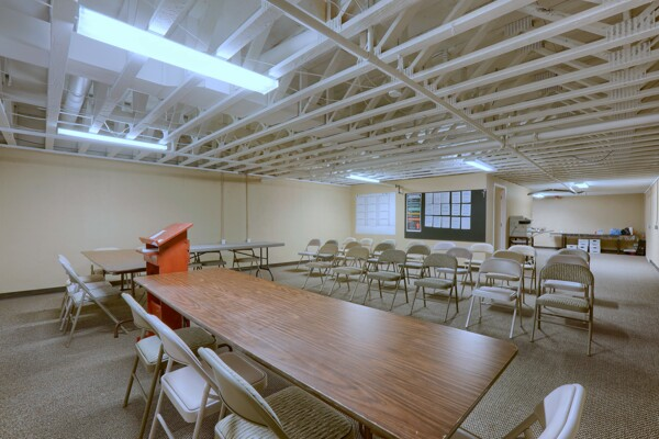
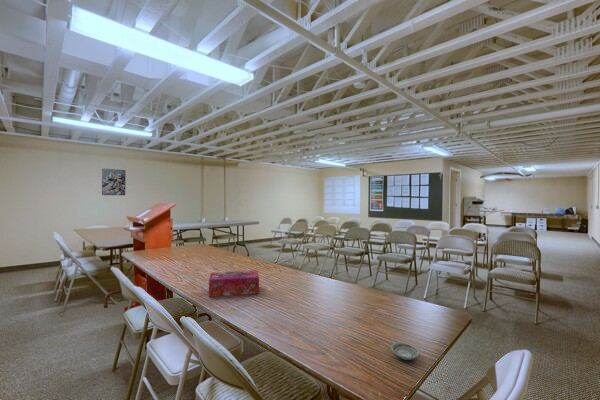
+ saucer [390,342,420,361]
+ tissue box [208,269,260,298]
+ wall art [101,168,127,196]
